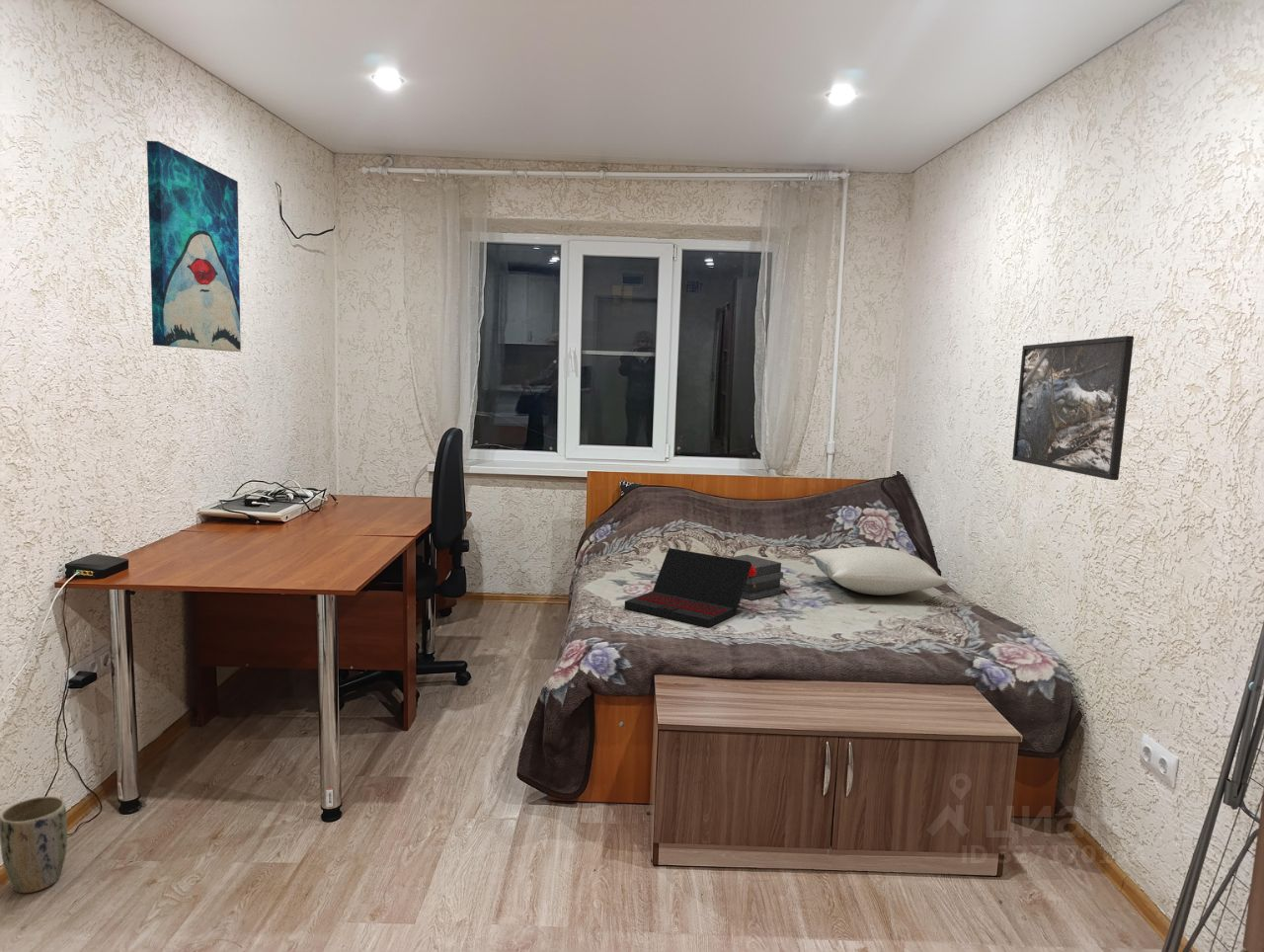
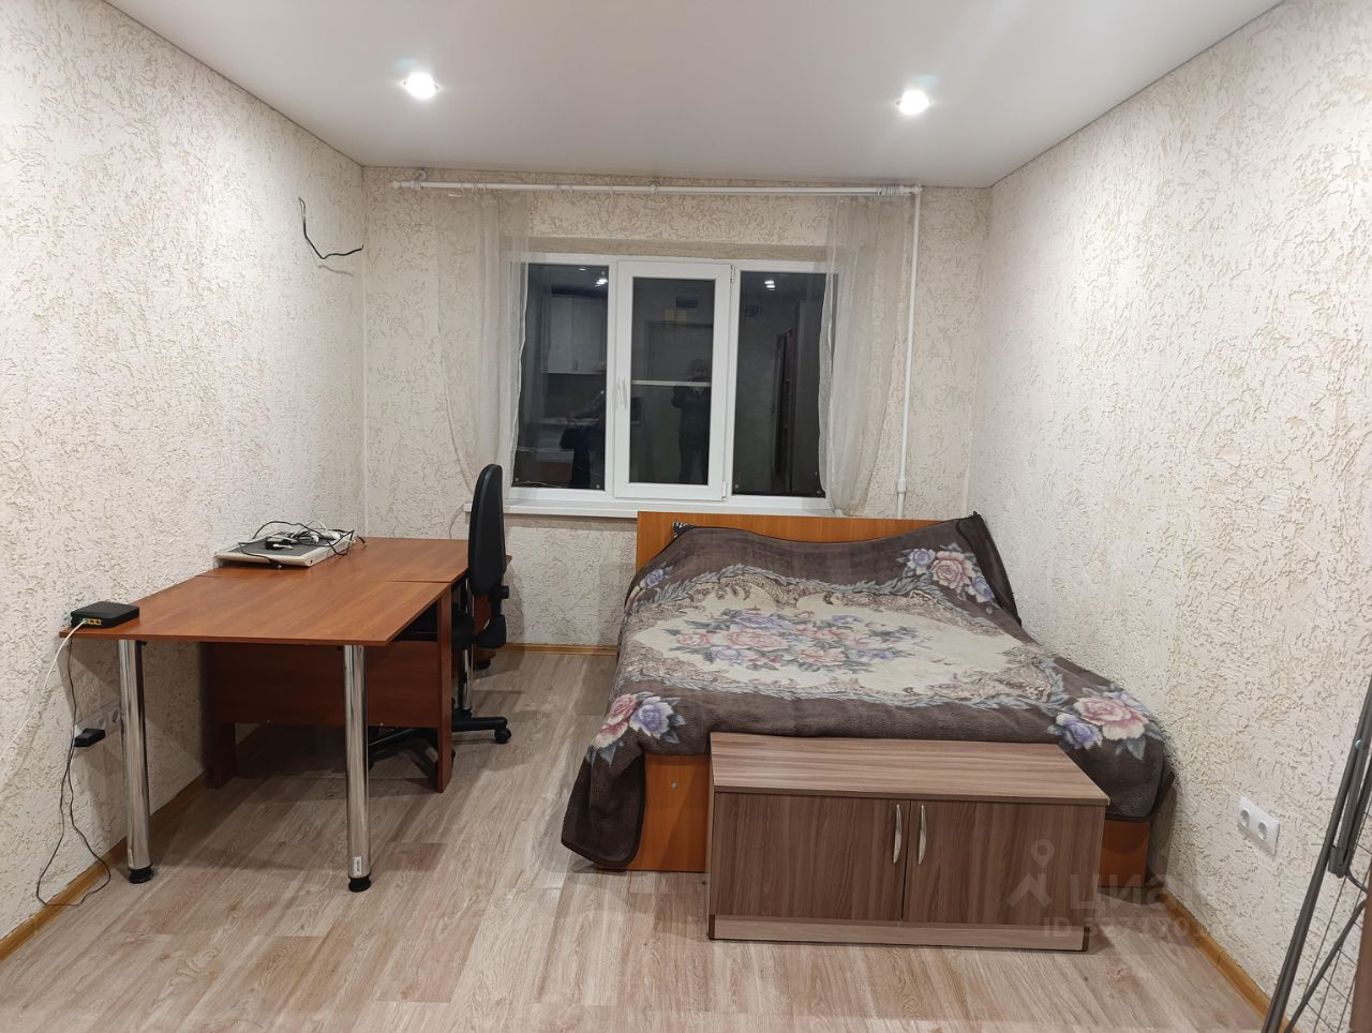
- laptop [623,547,751,628]
- wall art [146,140,242,353]
- book [729,554,792,600]
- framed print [1011,335,1135,481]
- plant pot [0,795,68,894]
- pillow [807,546,950,596]
